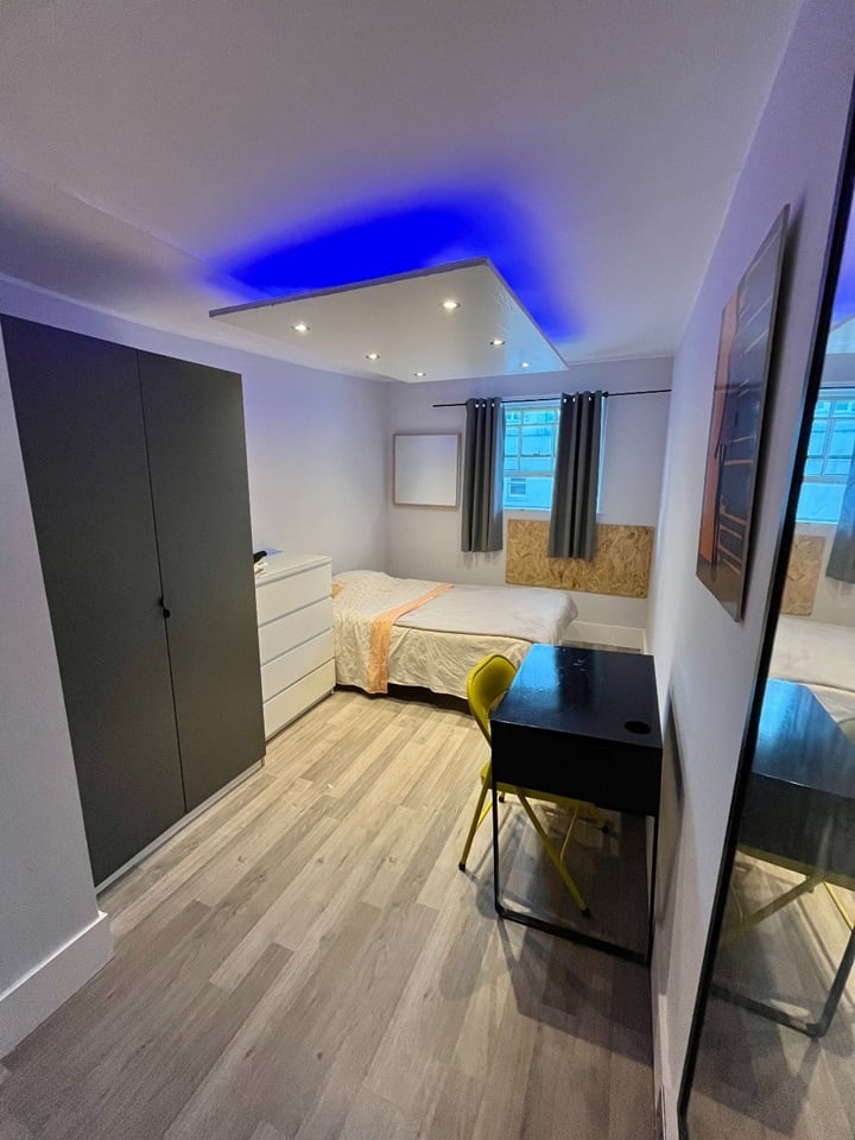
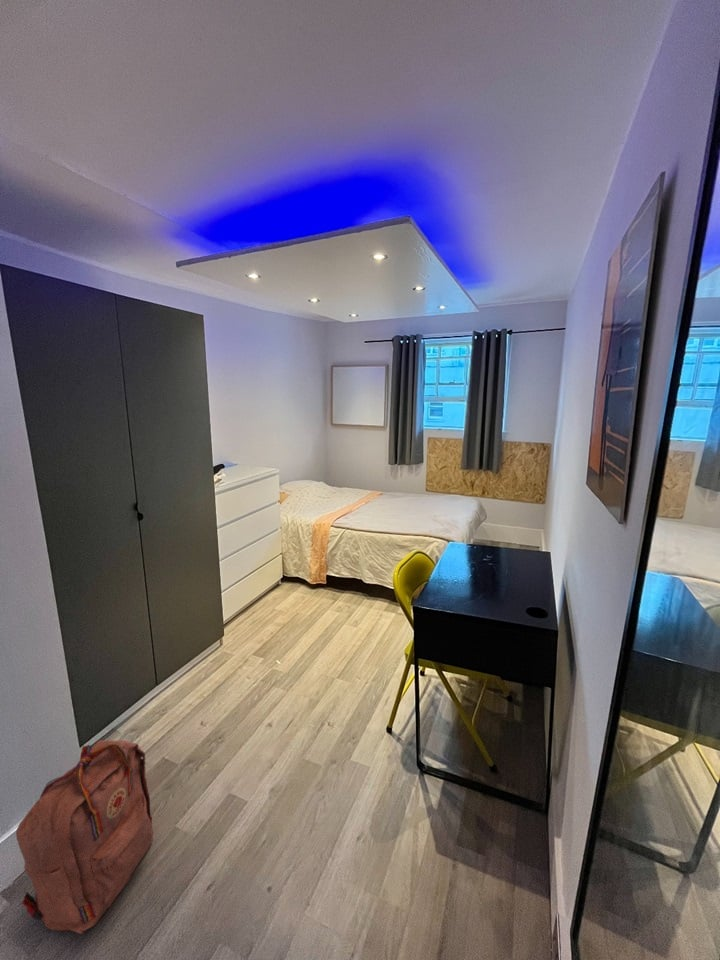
+ backpack [15,739,154,935]
